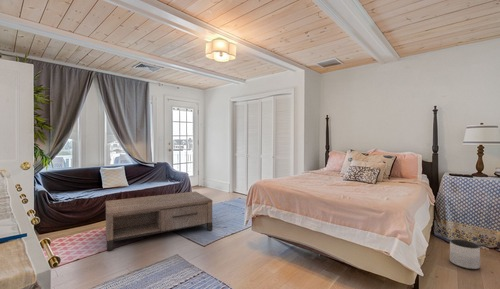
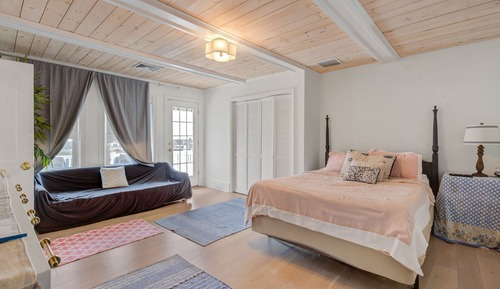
- coffee table [105,191,213,251]
- planter [449,238,481,270]
